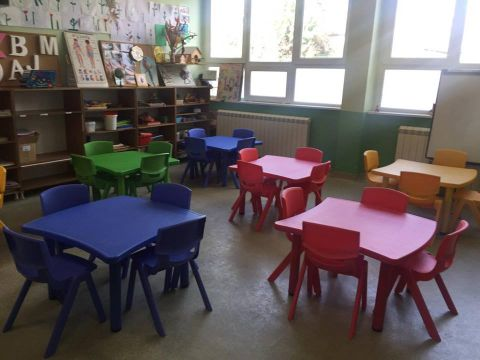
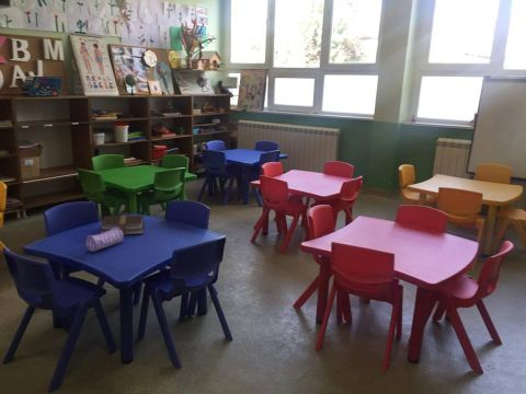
+ book [100,215,146,236]
+ pencil case [84,227,125,253]
